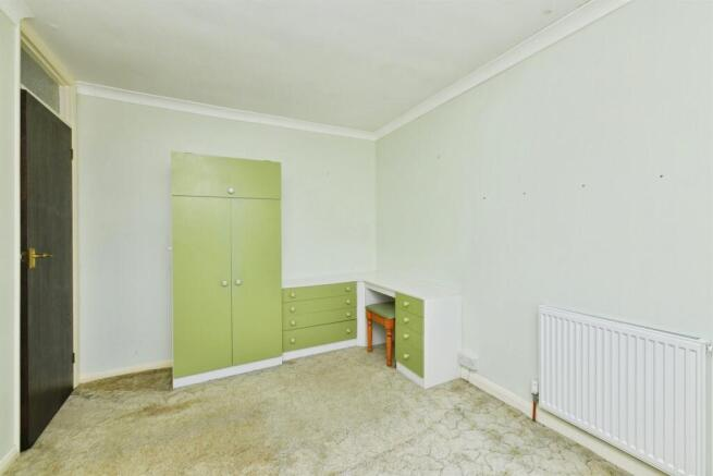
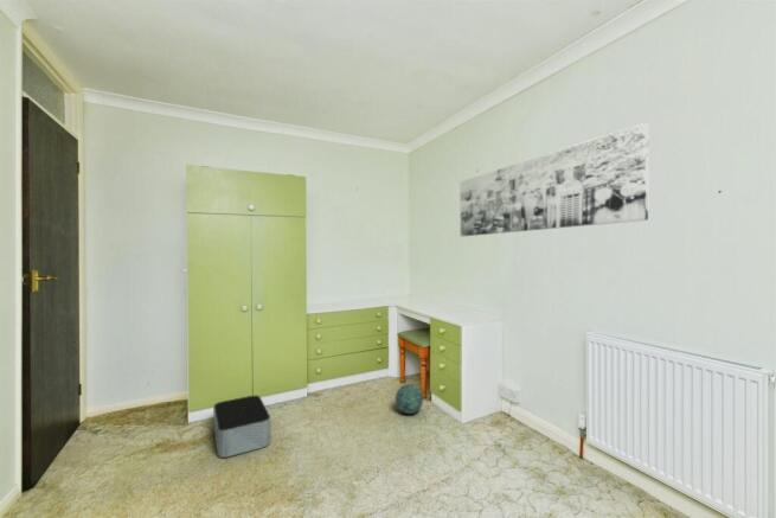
+ ball [395,383,424,415]
+ wall art [458,122,649,238]
+ storage bin [212,395,271,459]
